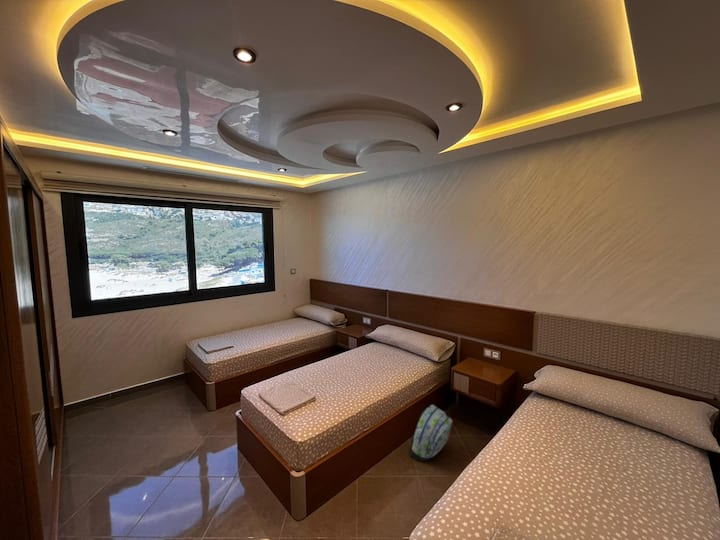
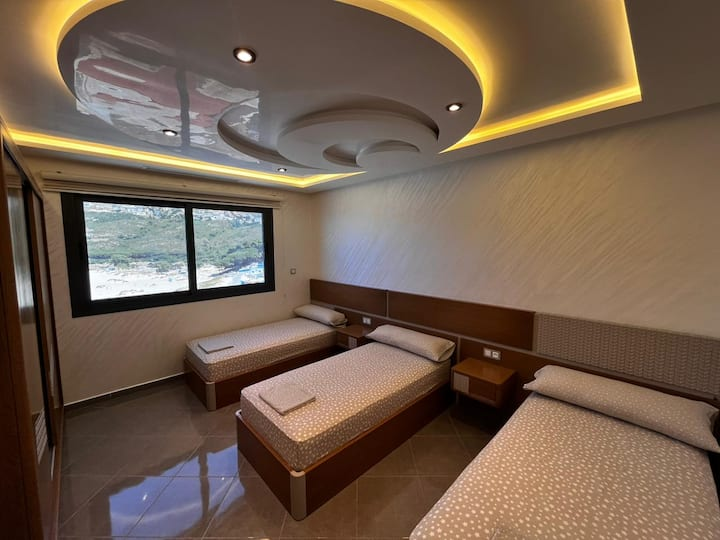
- backpack [408,404,454,462]
